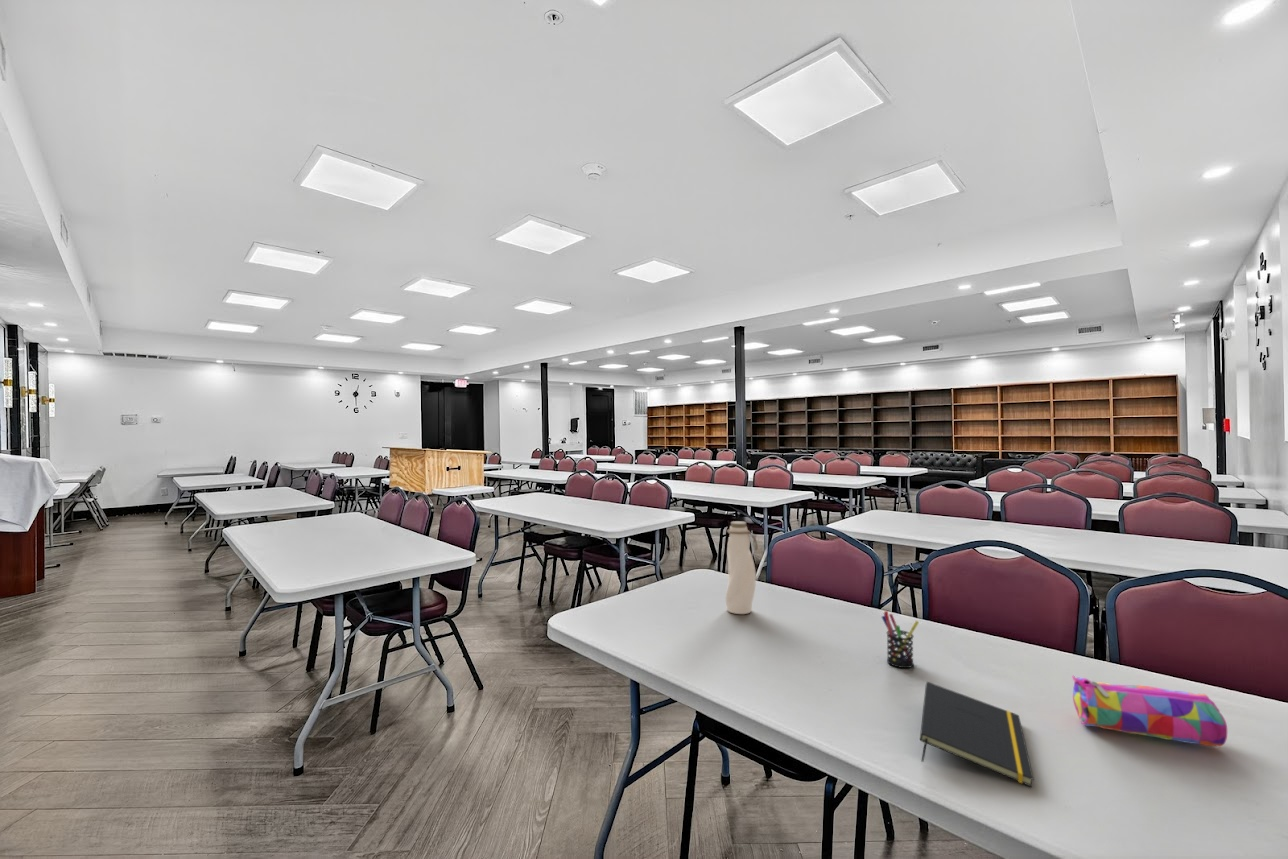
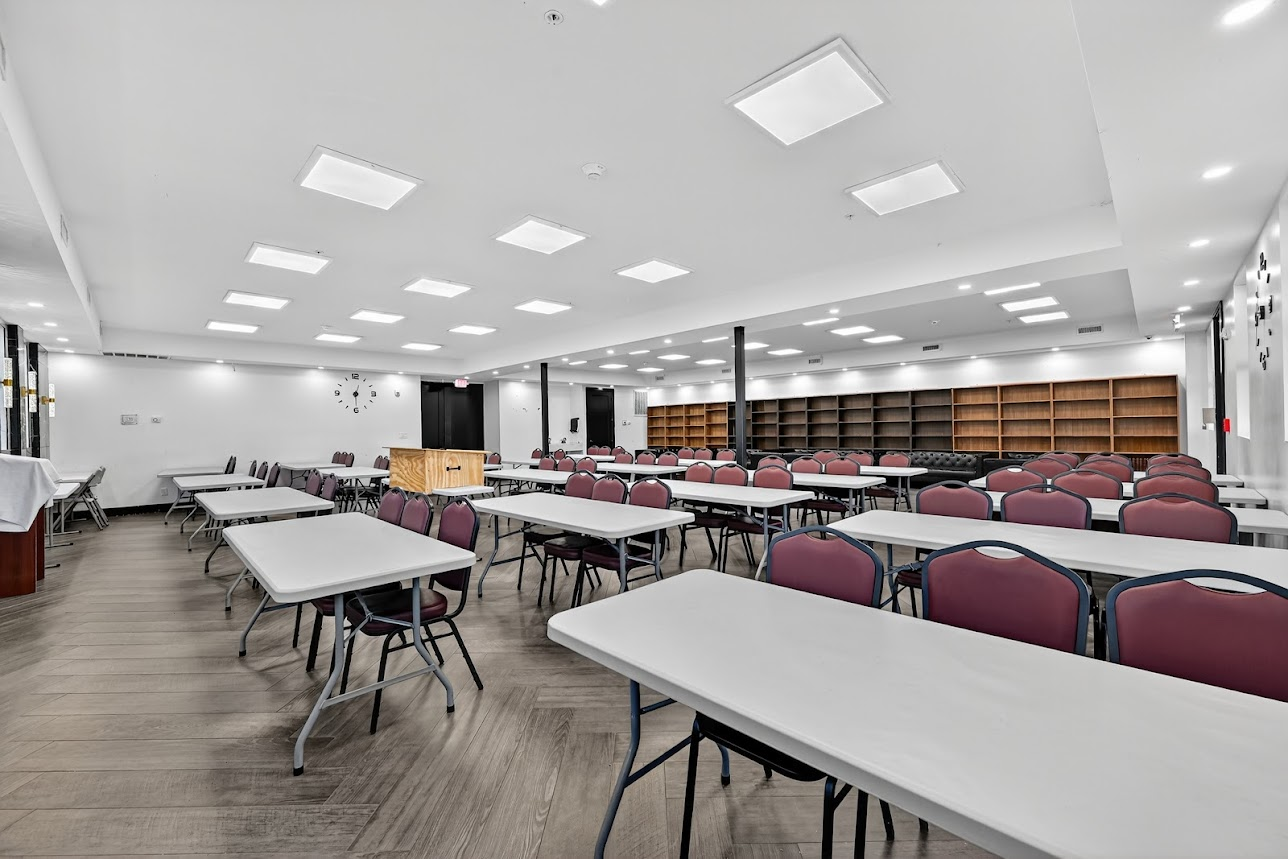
- pencil case [1071,675,1228,748]
- pen holder [881,610,920,669]
- water bottle [724,520,758,615]
- notepad [919,681,1035,788]
